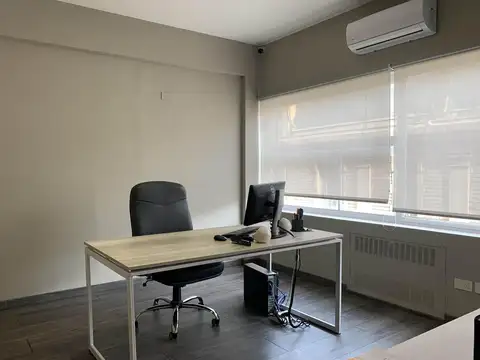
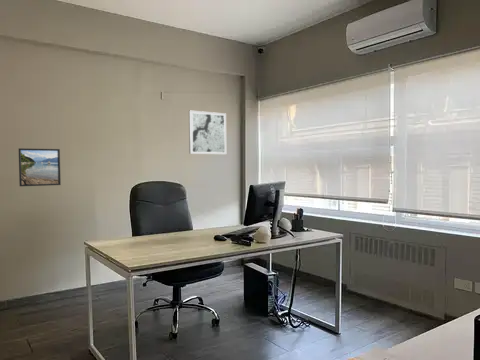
+ wall art [188,110,227,155]
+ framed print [18,147,62,187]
